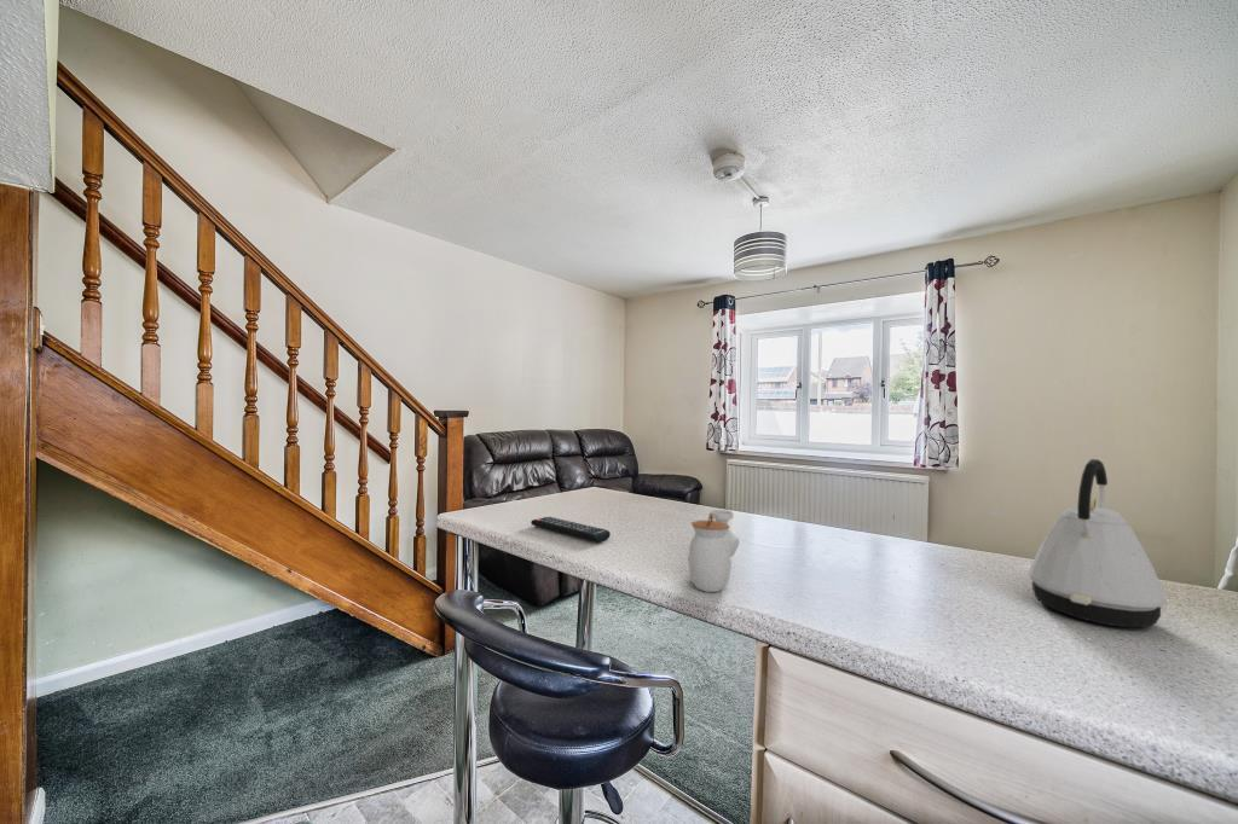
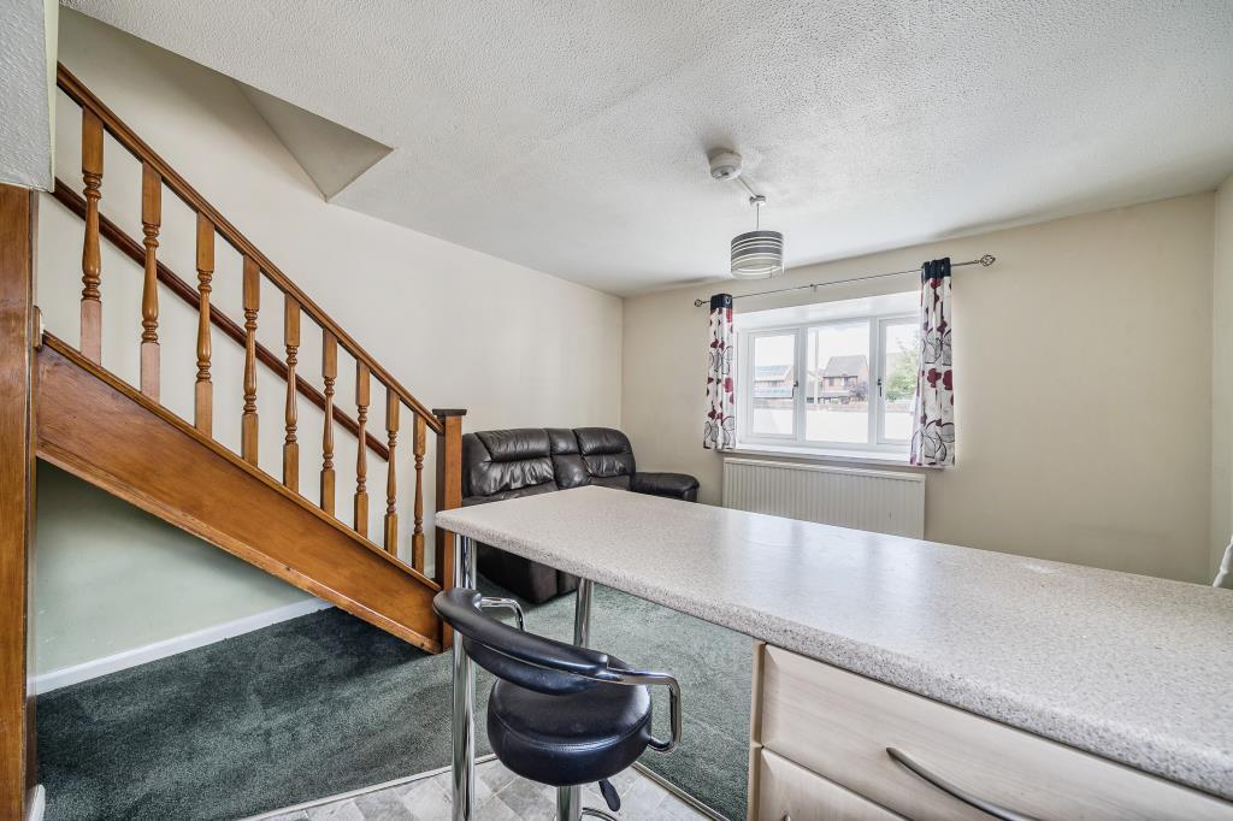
- jar [687,509,740,593]
- remote control [530,516,612,544]
- kettle [1026,458,1168,628]
